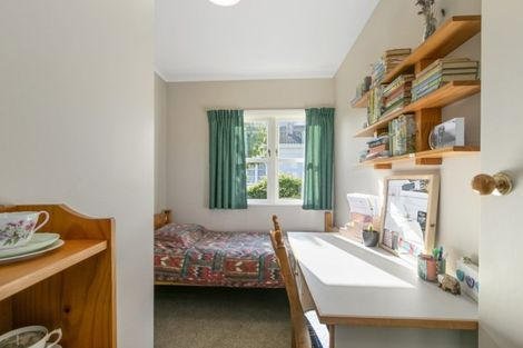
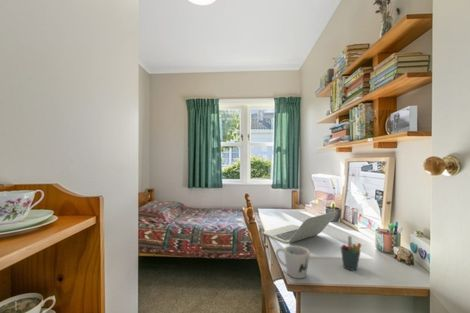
+ laptop [262,211,338,244]
+ pen holder [340,235,362,272]
+ mug [275,244,311,280]
